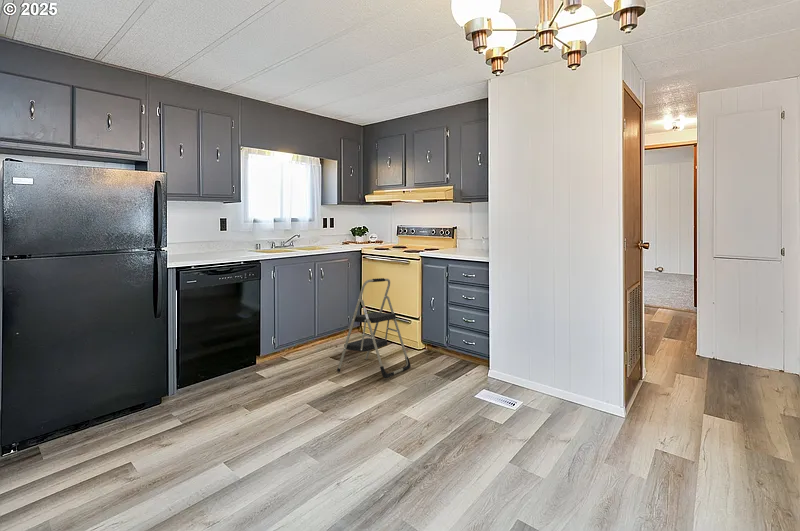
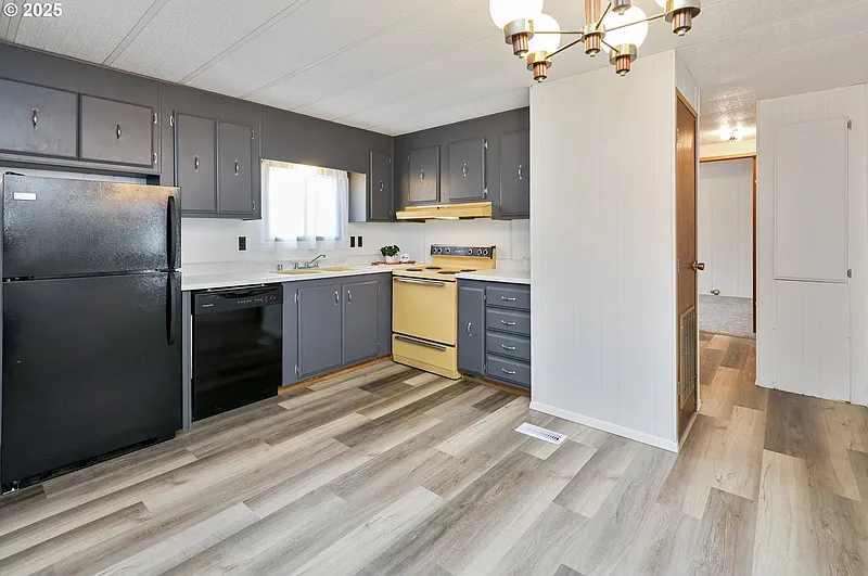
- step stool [336,277,411,379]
